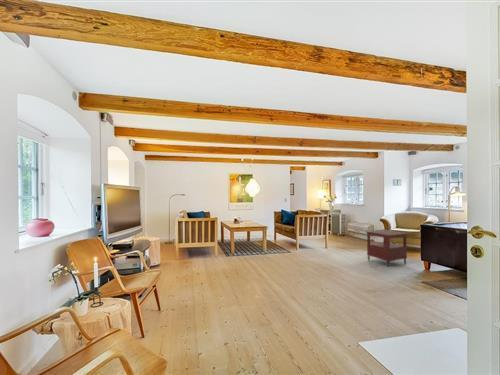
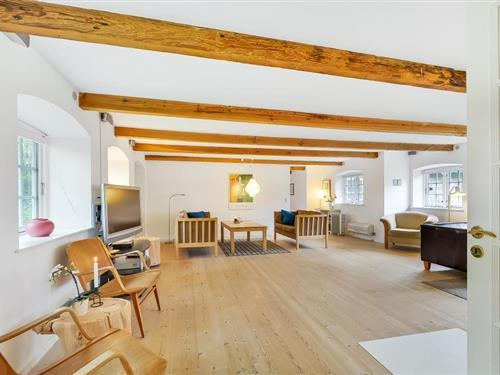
- side table [365,228,409,268]
